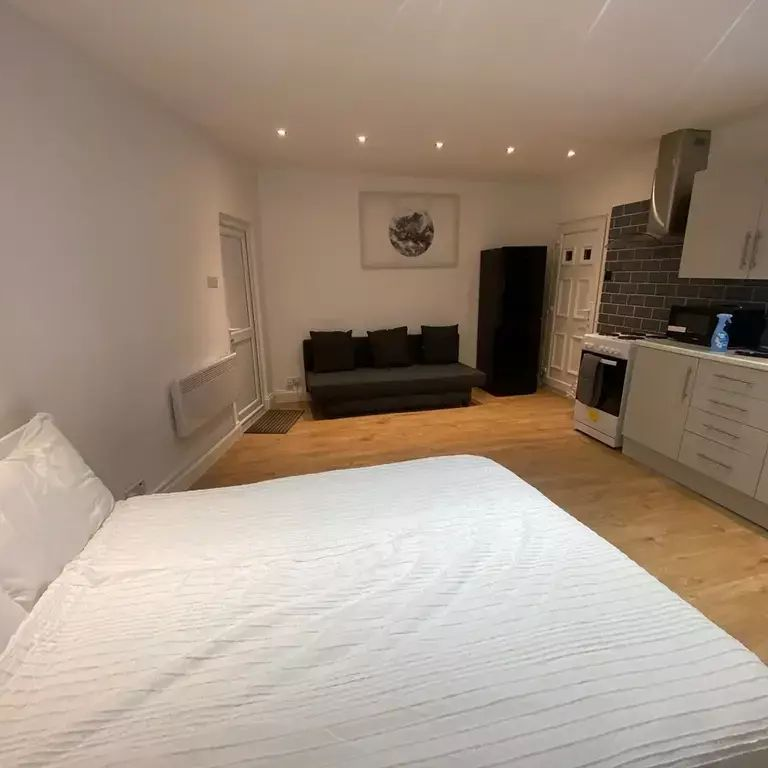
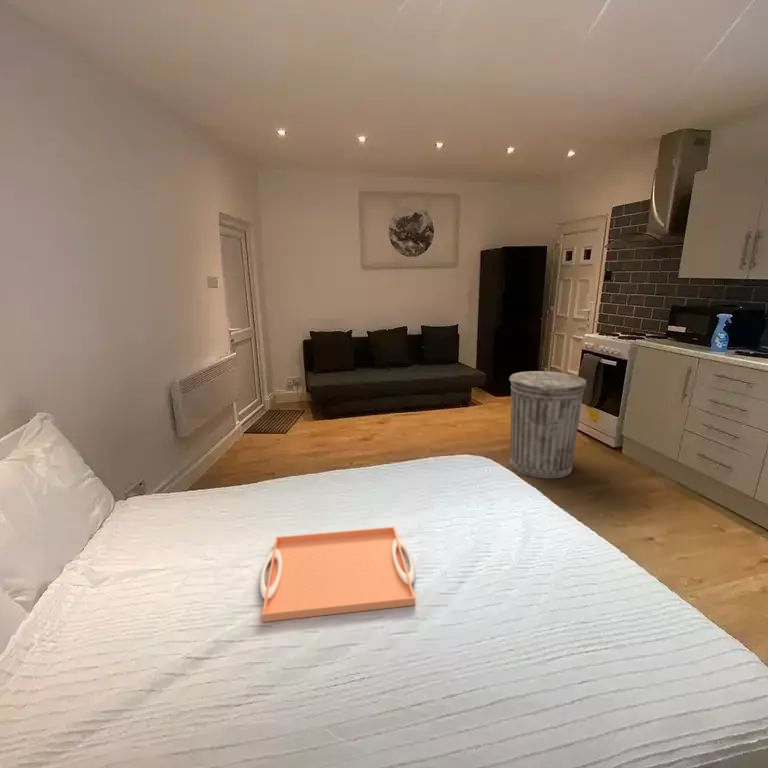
+ serving tray [259,526,416,623]
+ trash can [508,370,587,479]
